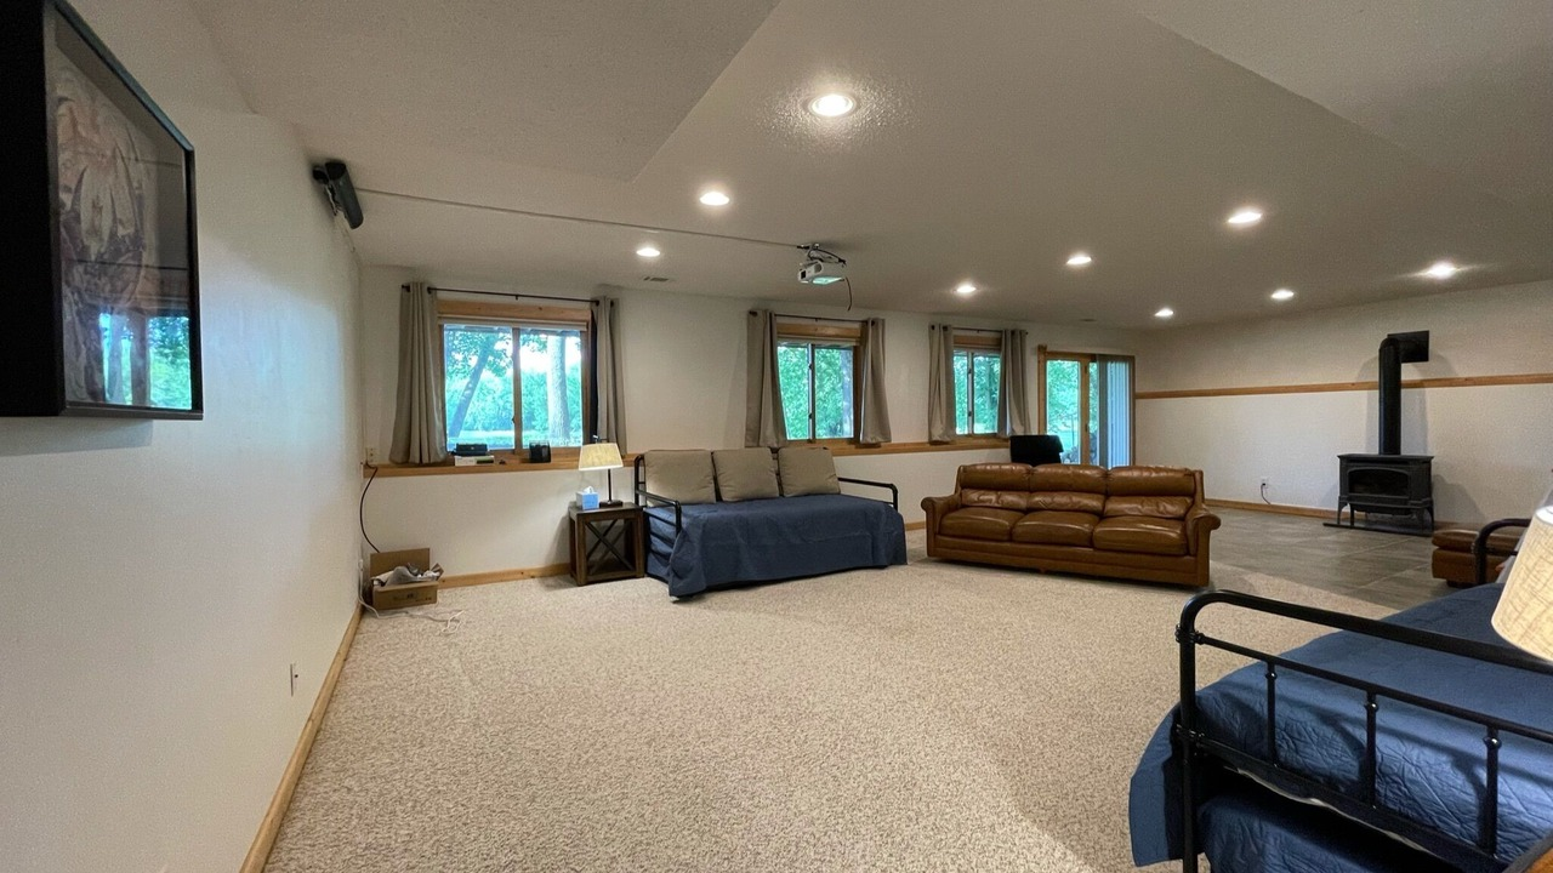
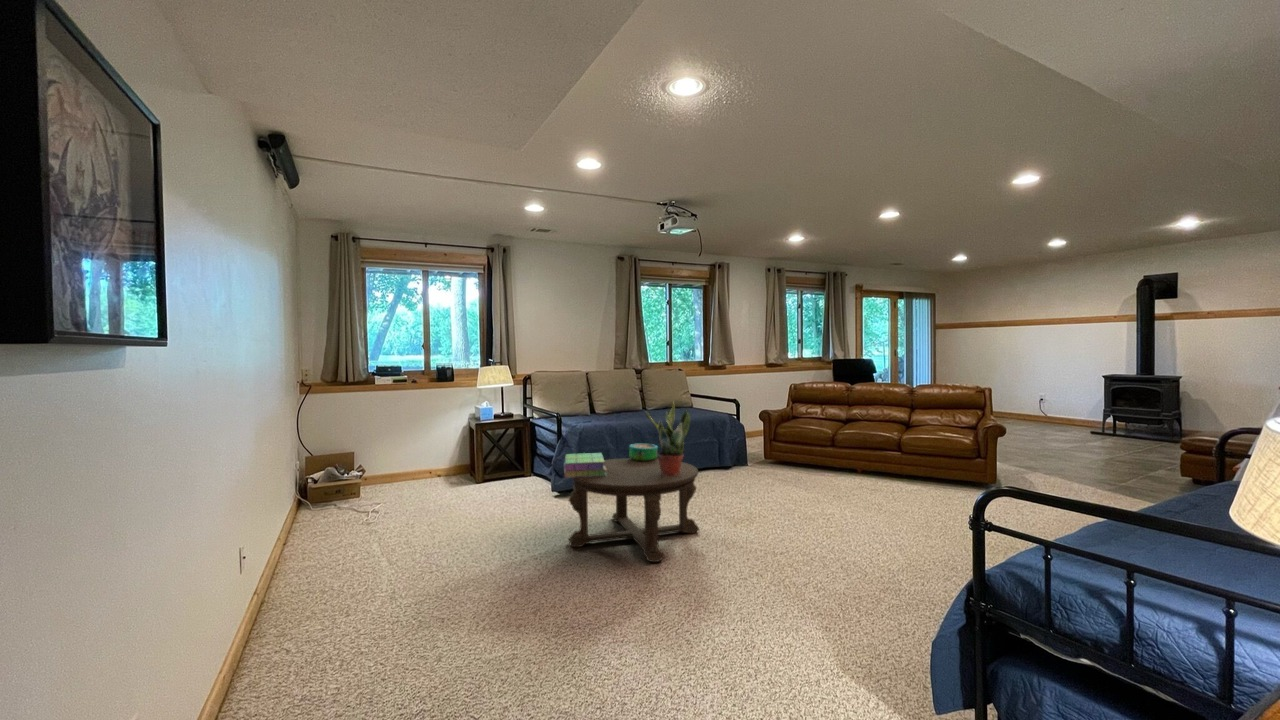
+ potted plant [644,398,691,476]
+ decorative bowl [628,443,659,461]
+ stack of books [563,452,607,479]
+ coffee table [567,457,700,563]
